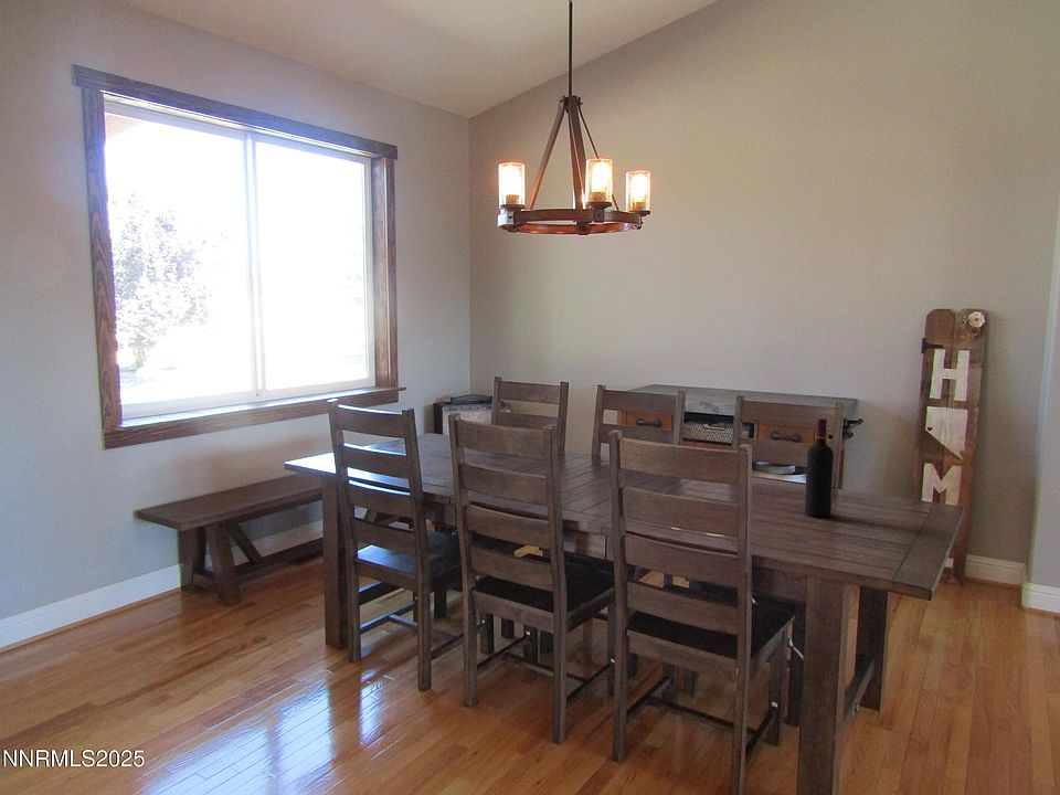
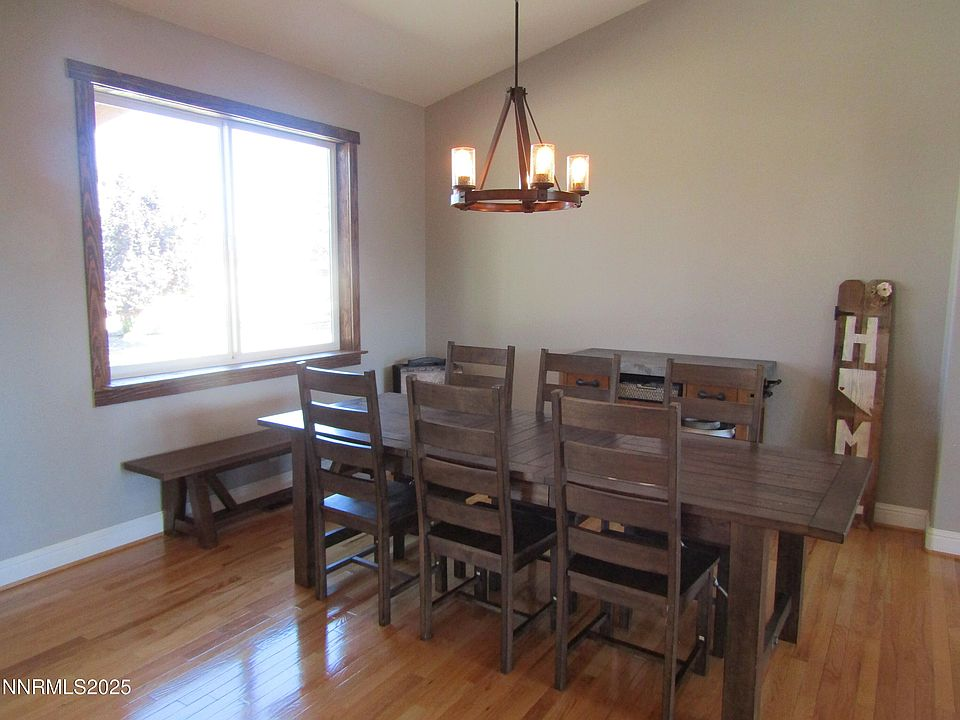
- wine bottle [804,417,835,518]
